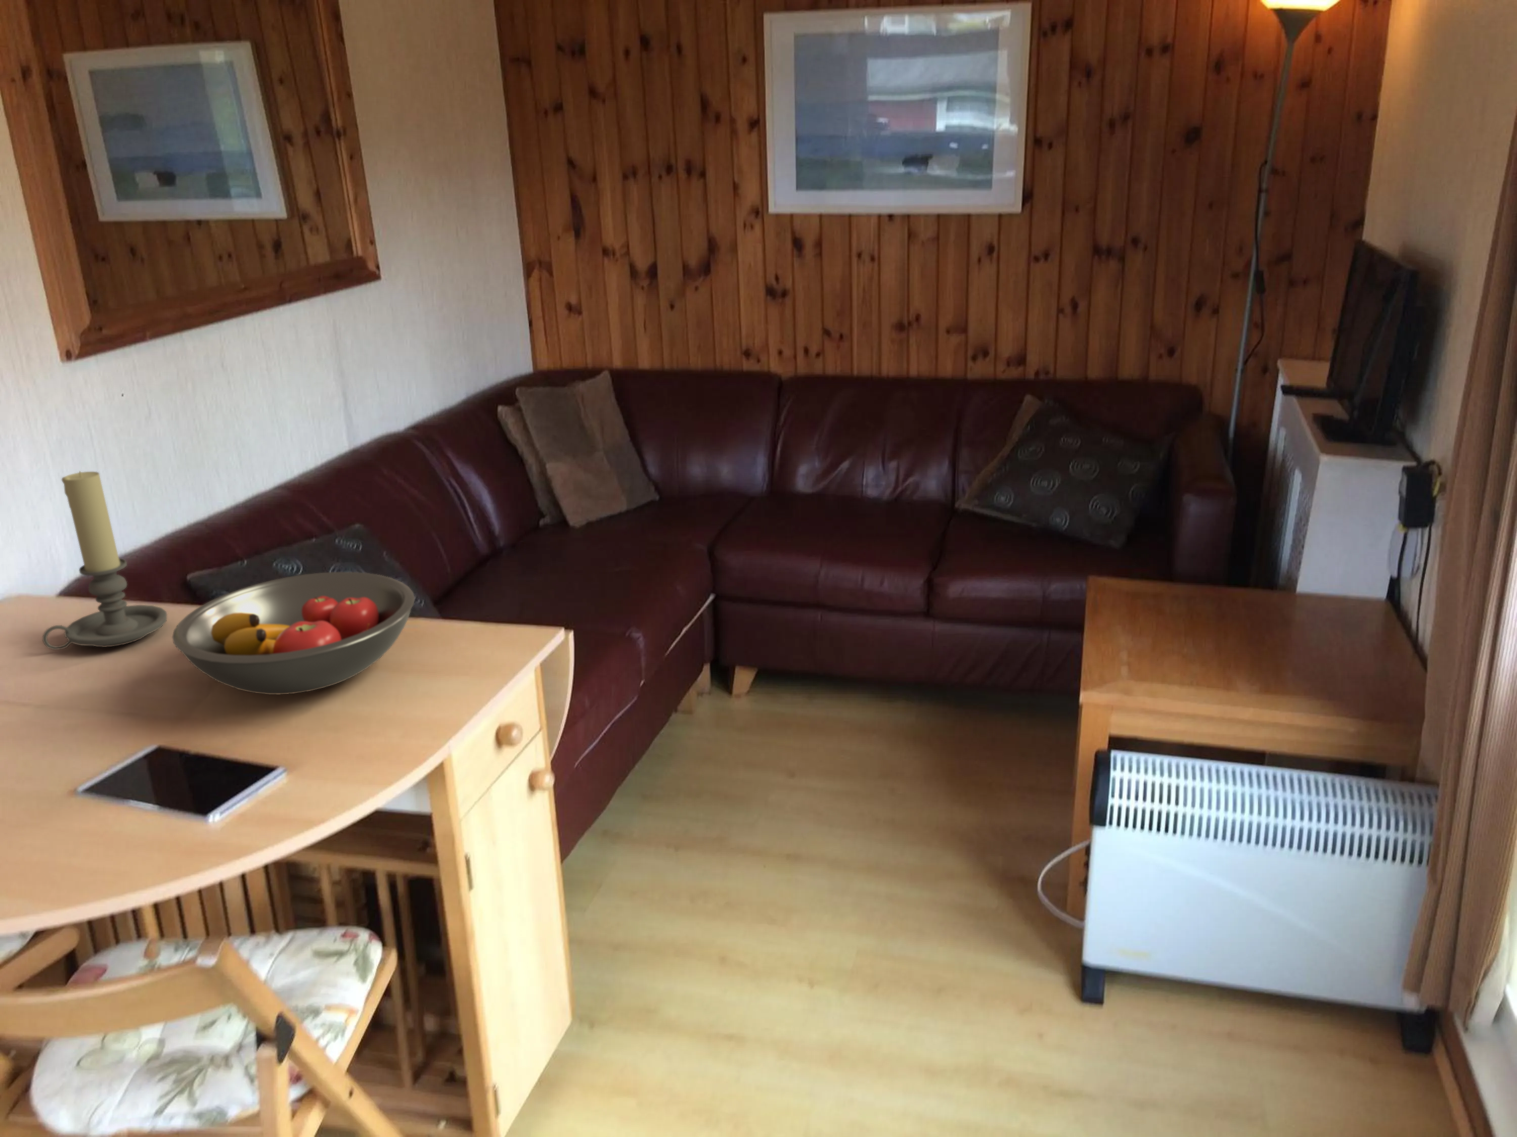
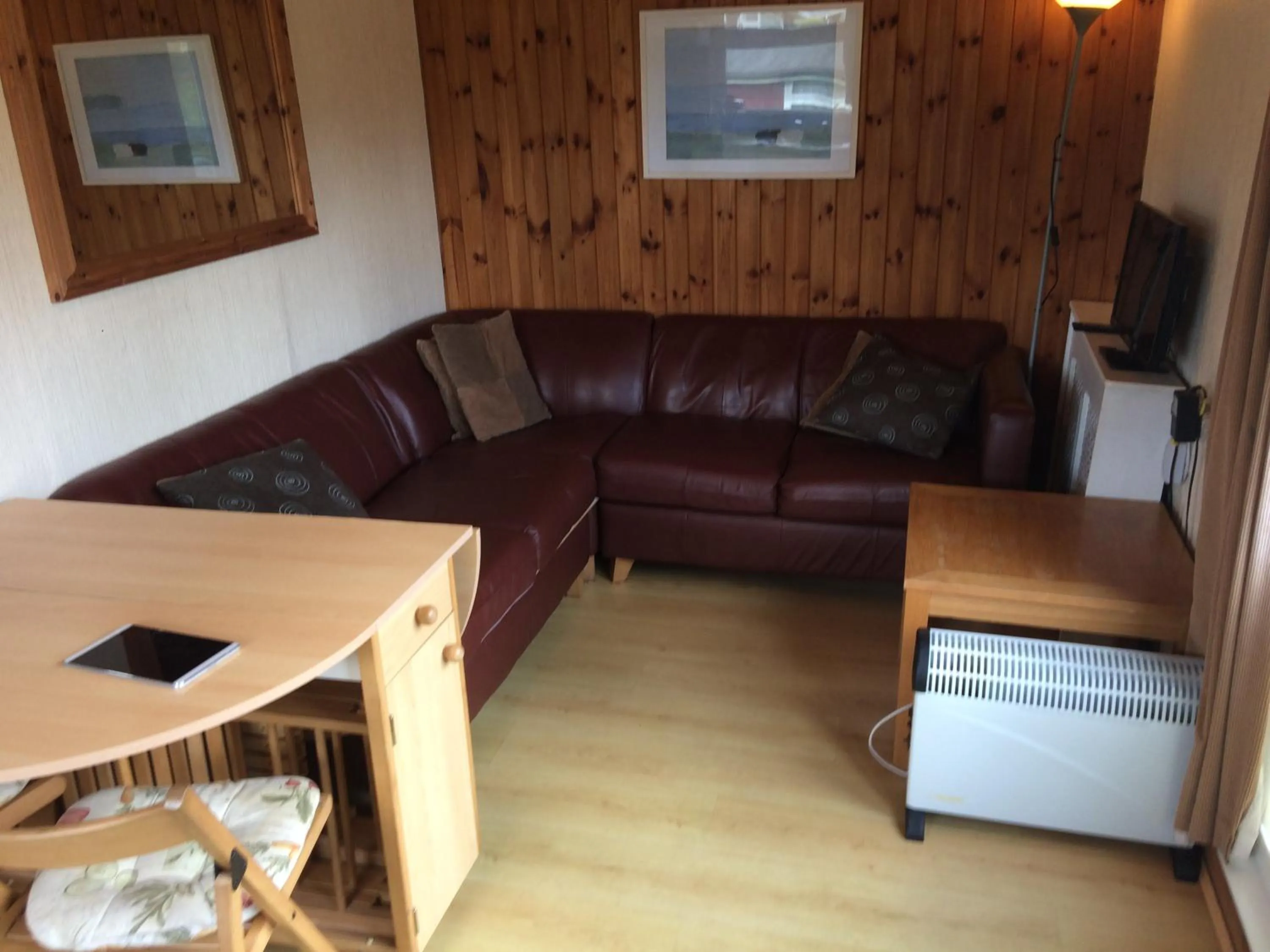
- fruit bowl [172,572,416,695]
- candle holder [42,471,167,651]
